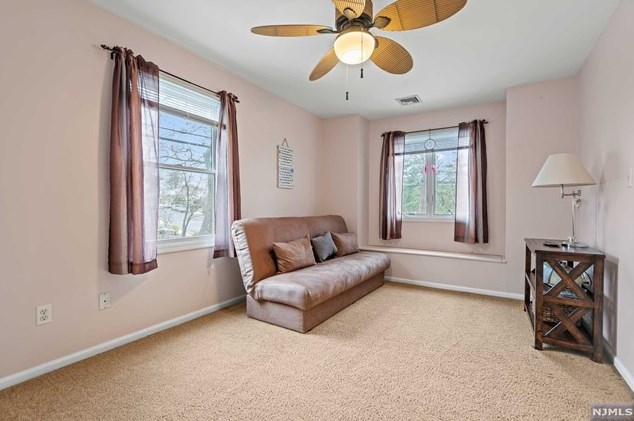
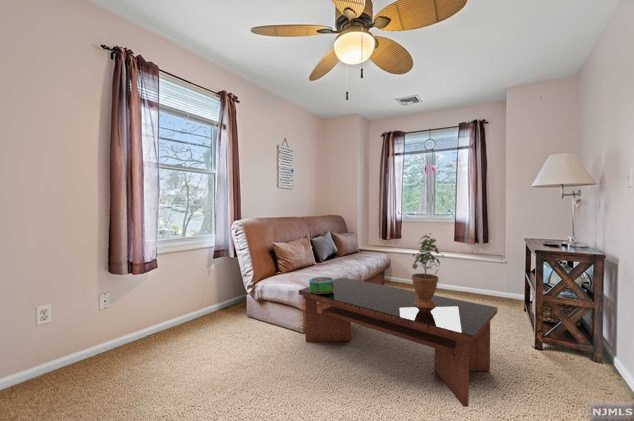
+ decorative bowl [308,276,335,294]
+ potted plant [411,232,445,308]
+ coffee table [298,276,498,408]
